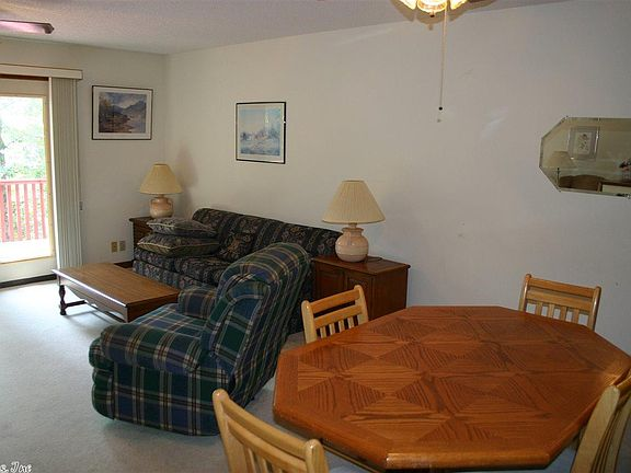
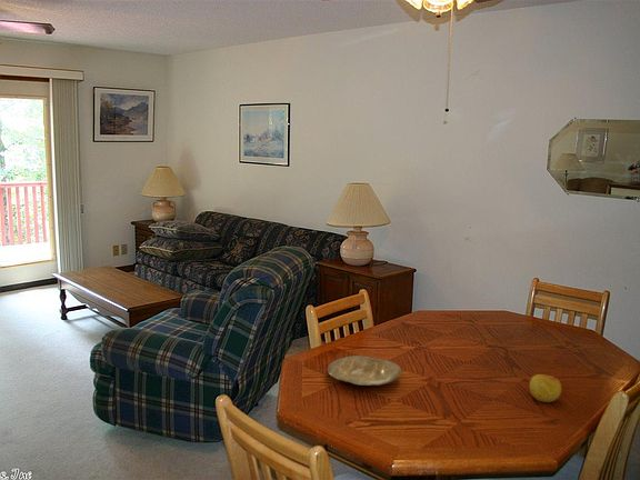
+ apple [528,373,562,403]
+ plate [327,354,402,387]
